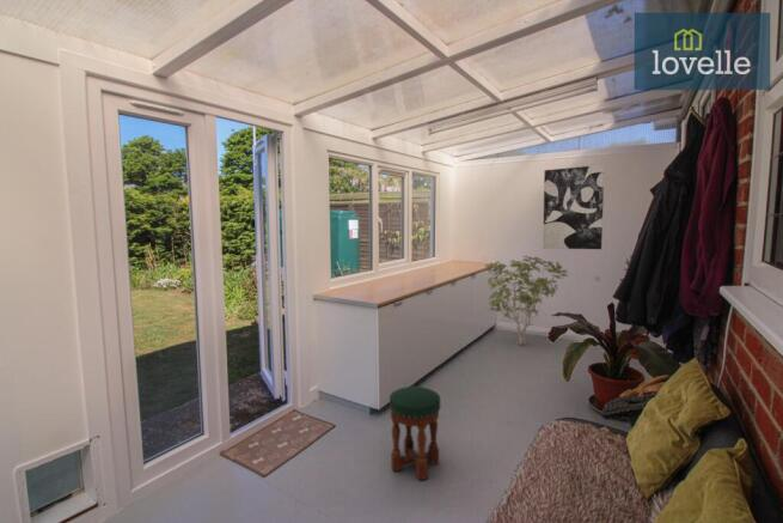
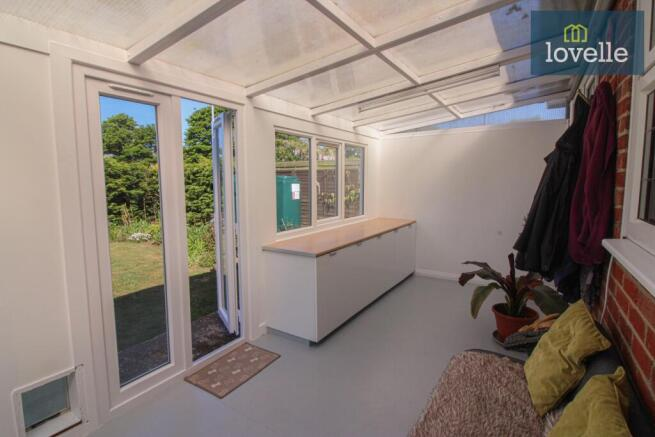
- wall art [542,164,605,250]
- stool [389,385,442,481]
- shrub [484,255,569,346]
